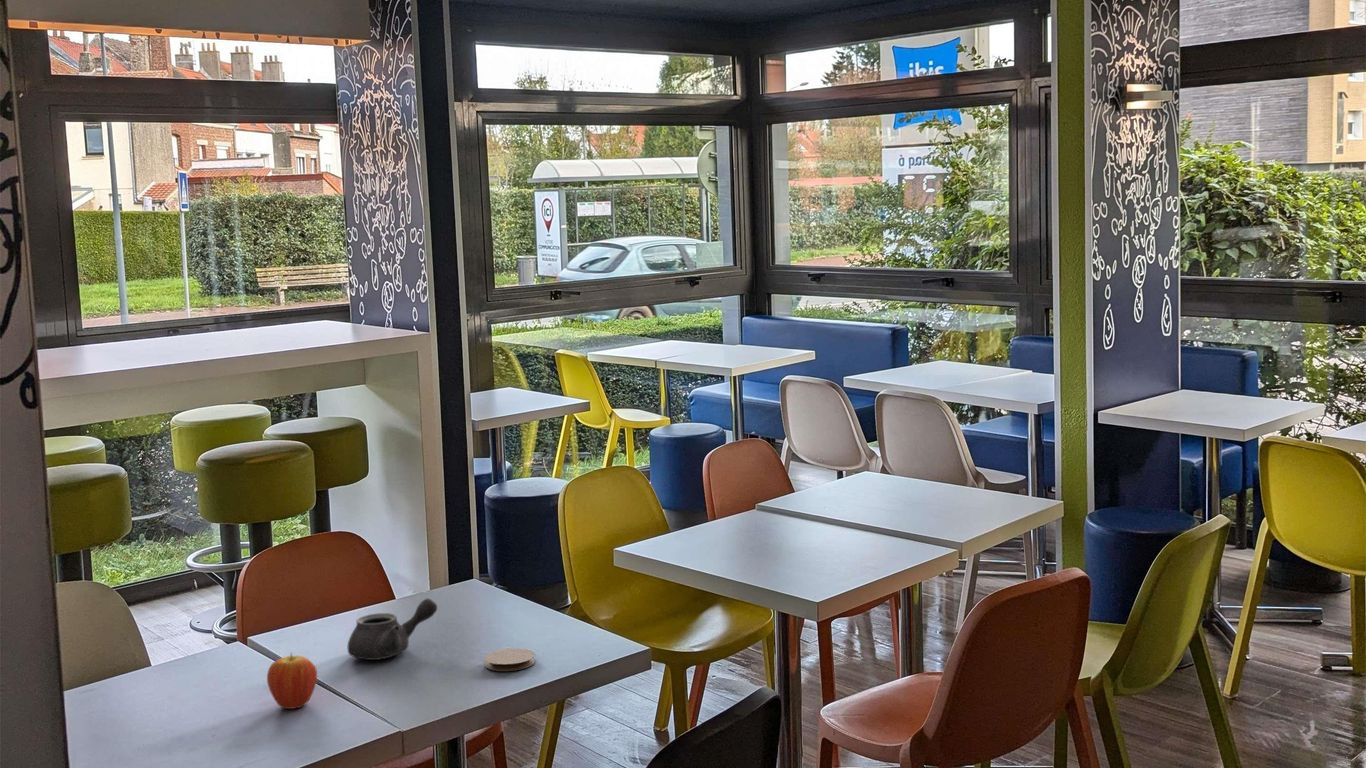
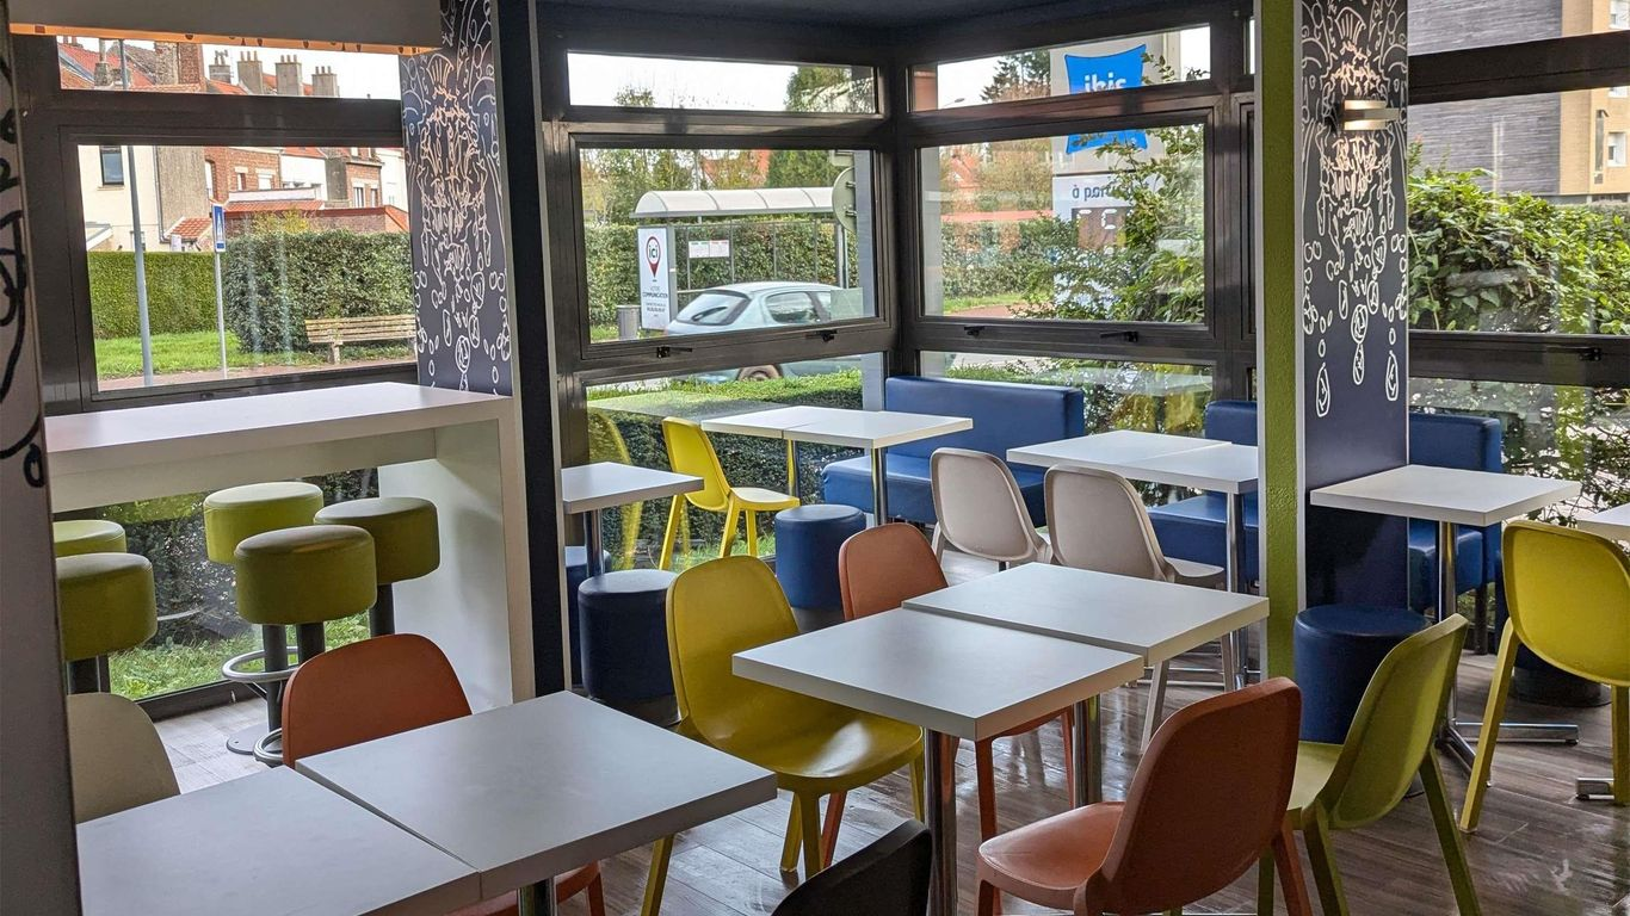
- teapot [347,597,438,661]
- fruit [266,652,318,710]
- coaster [484,647,536,672]
